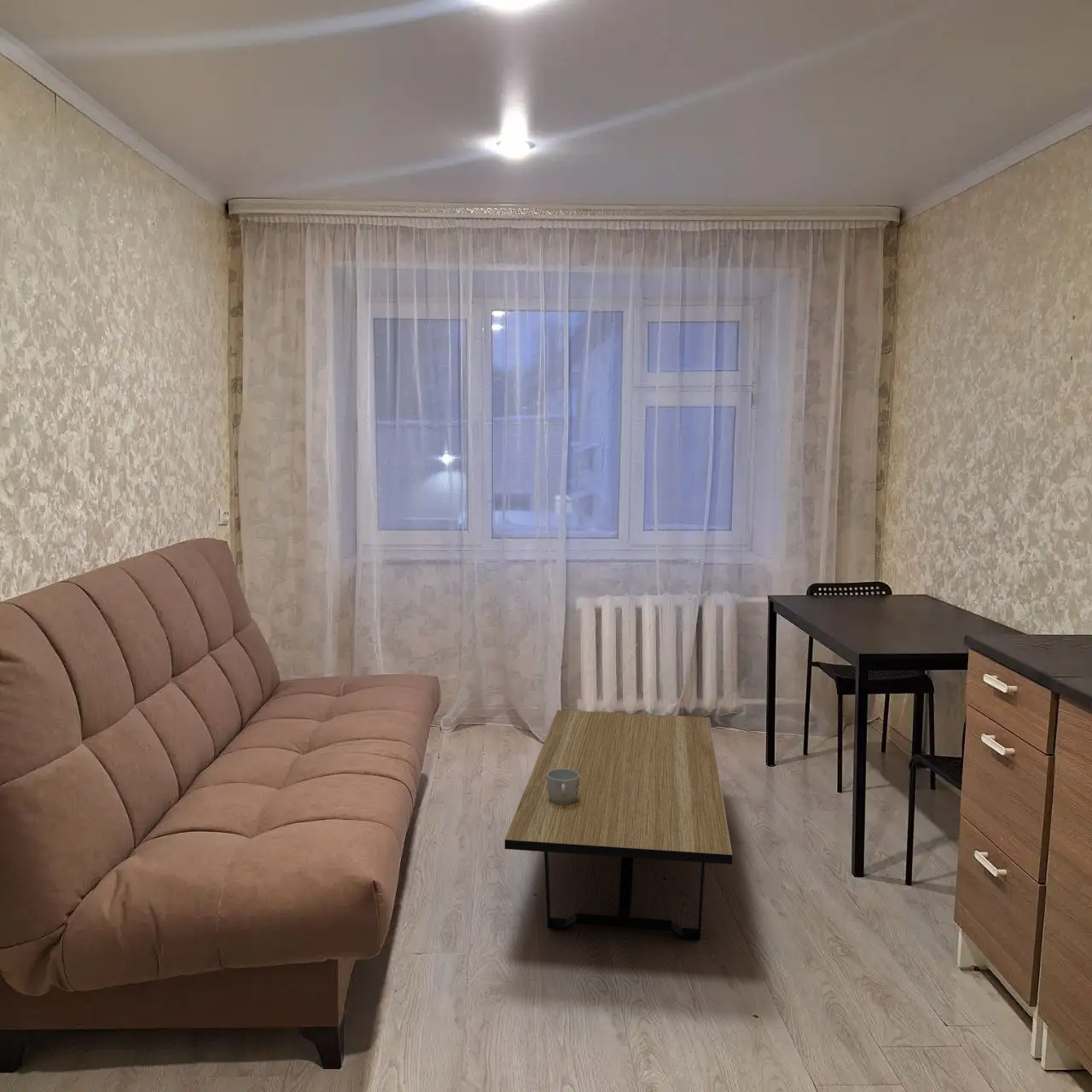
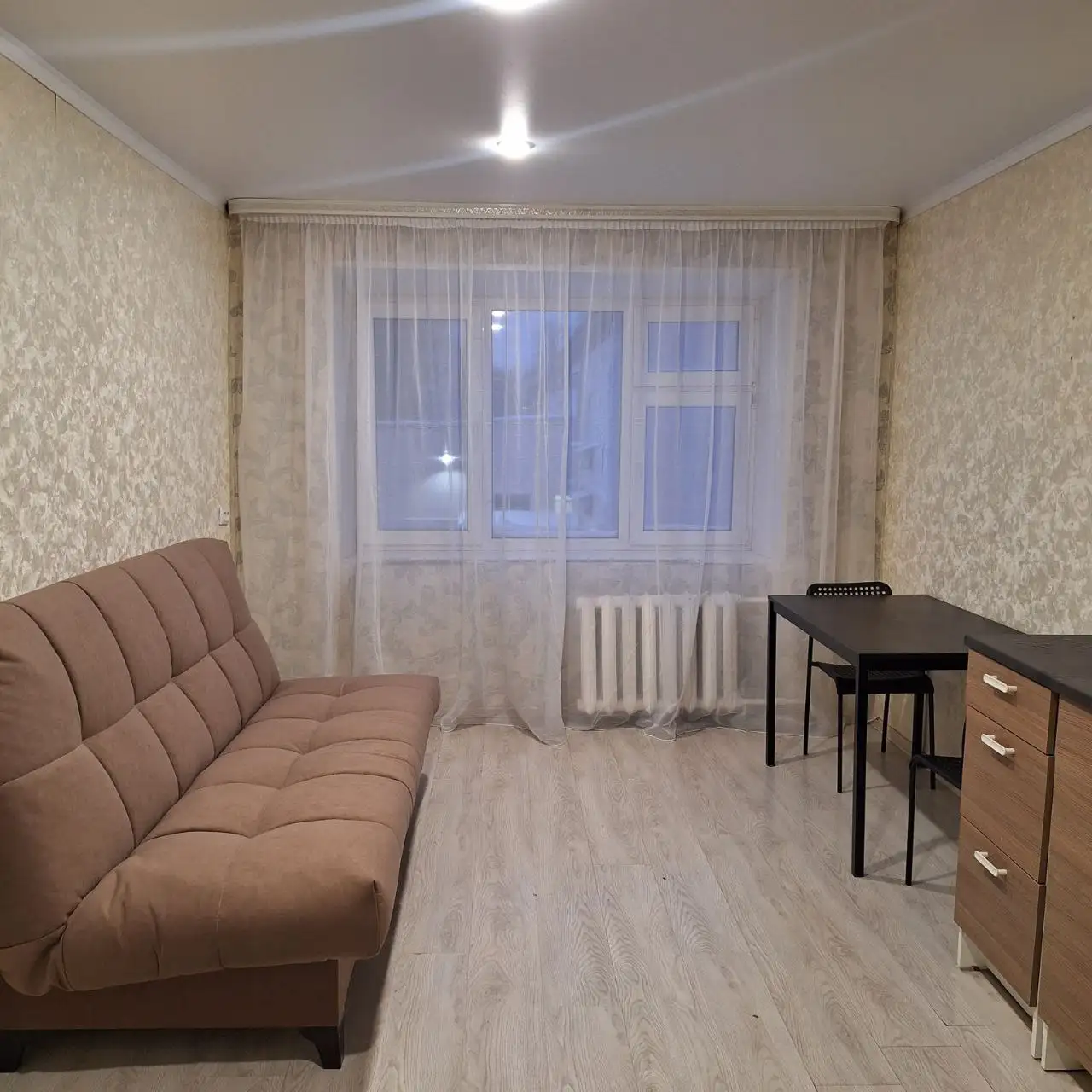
- coffee table [504,709,733,941]
- mug [547,769,579,804]
